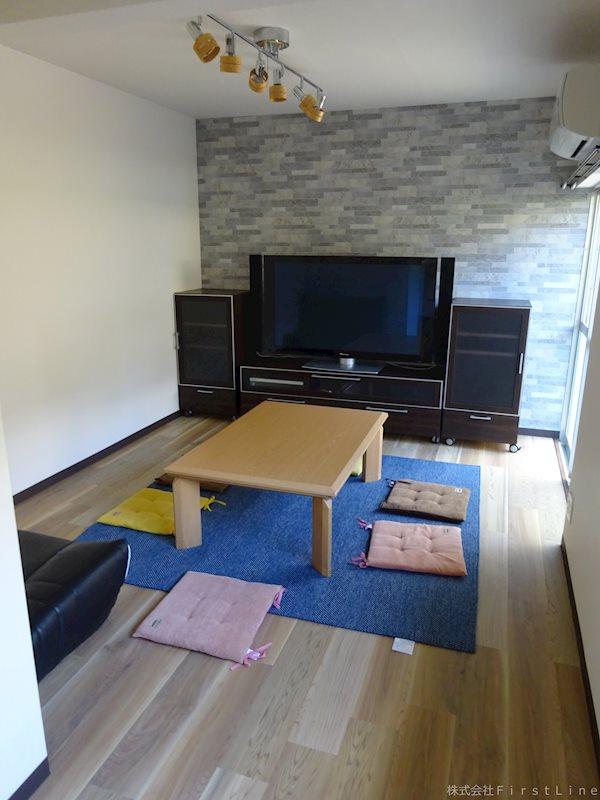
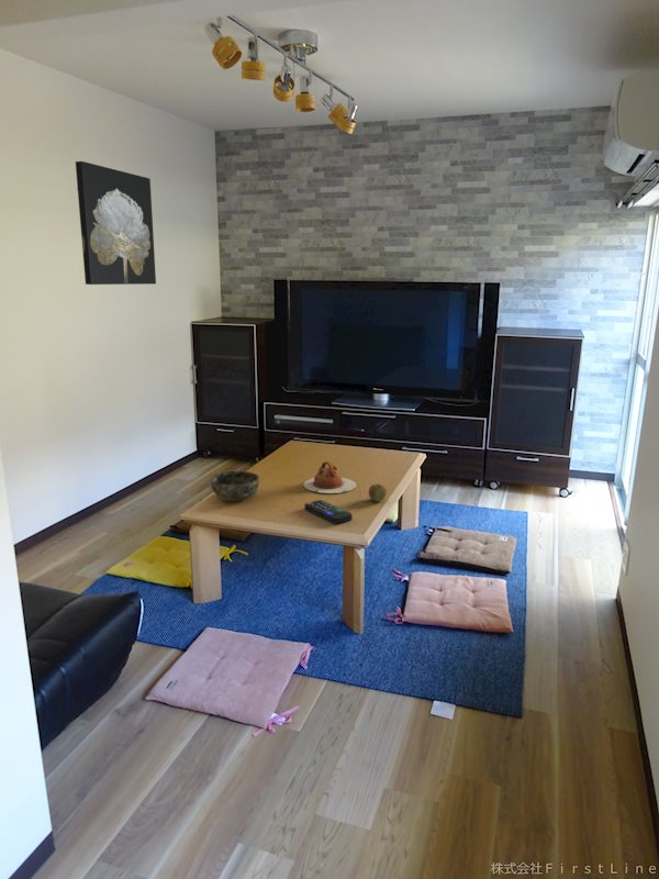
+ wall art [75,160,157,286]
+ remote control [303,499,354,525]
+ teapot [302,460,358,494]
+ bowl [210,470,260,502]
+ apple [368,482,388,503]
